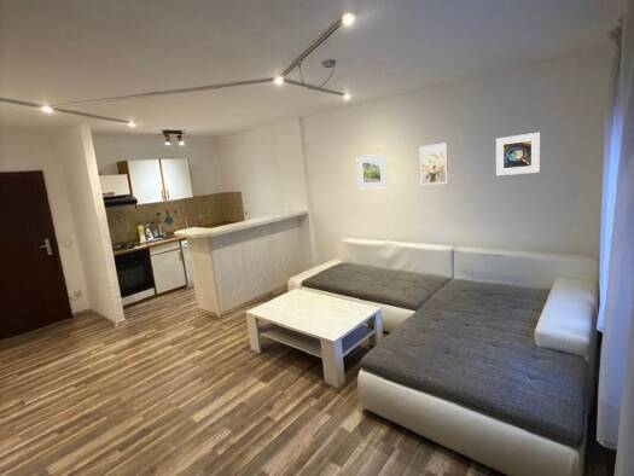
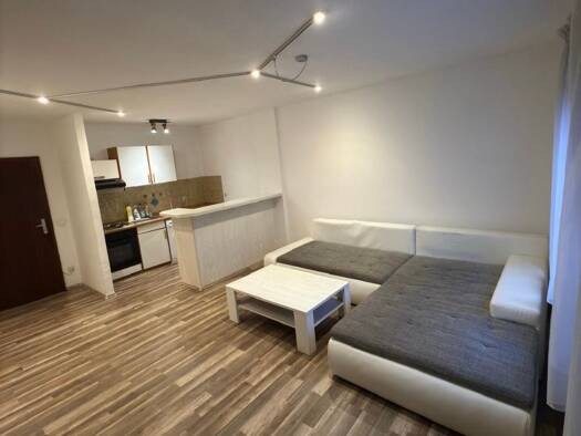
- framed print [495,132,541,176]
- wall art [419,141,449,186]
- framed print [356,152,389,191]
